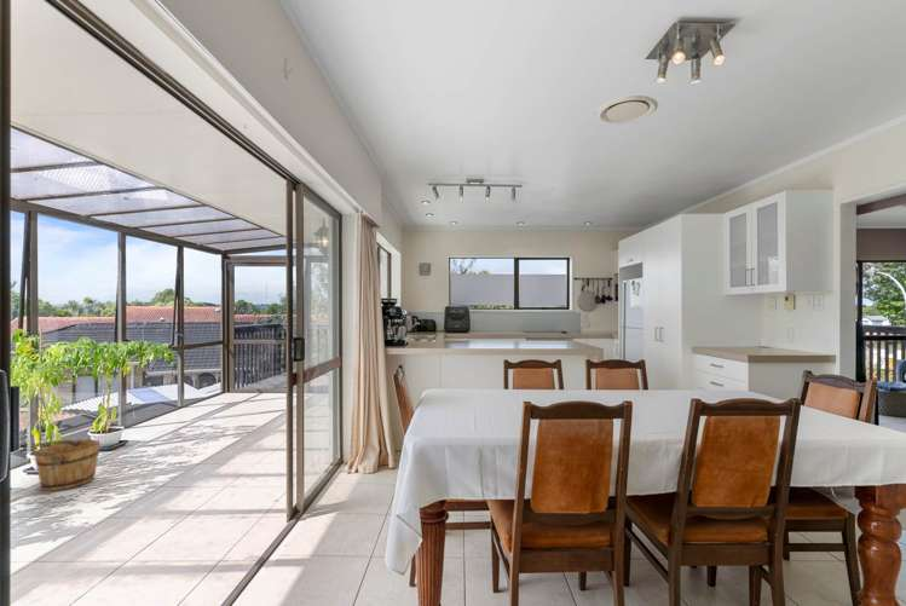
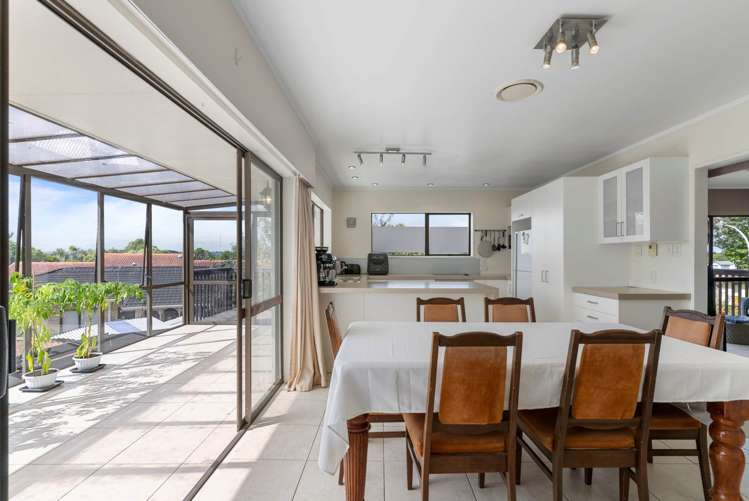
- bucket [30,438,102,492]
